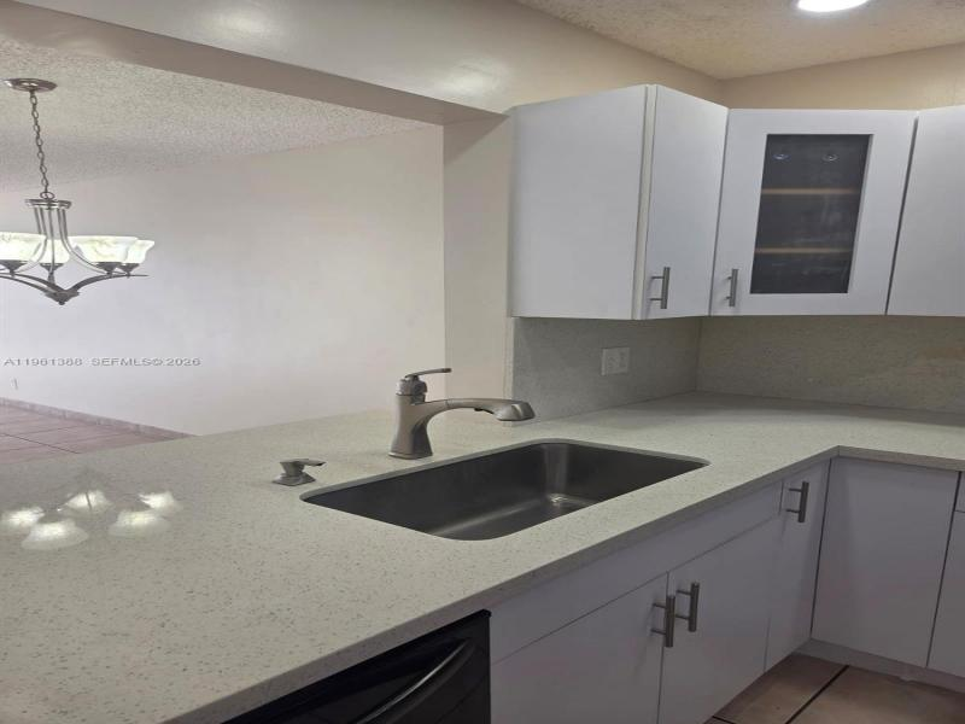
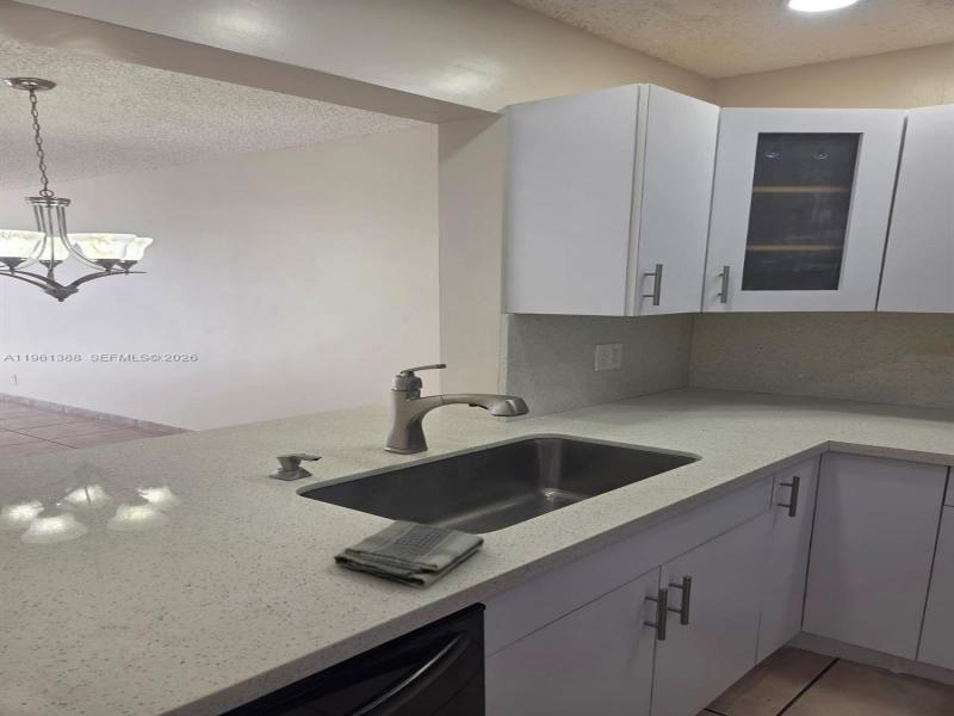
+ dish towel [333,519,485,590]
